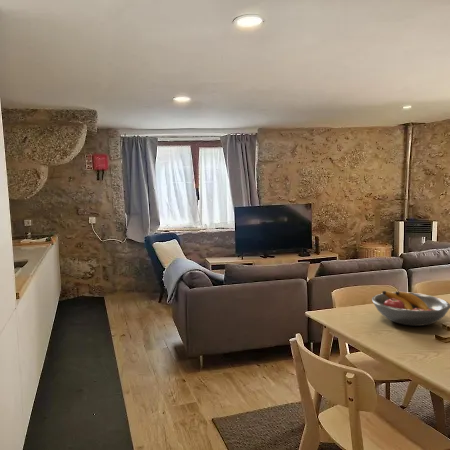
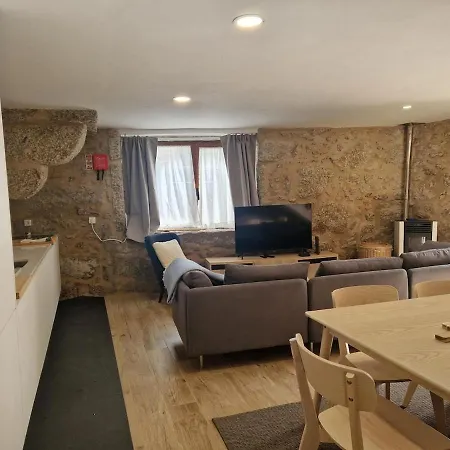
- fruit bowl [371,290,450,327]
